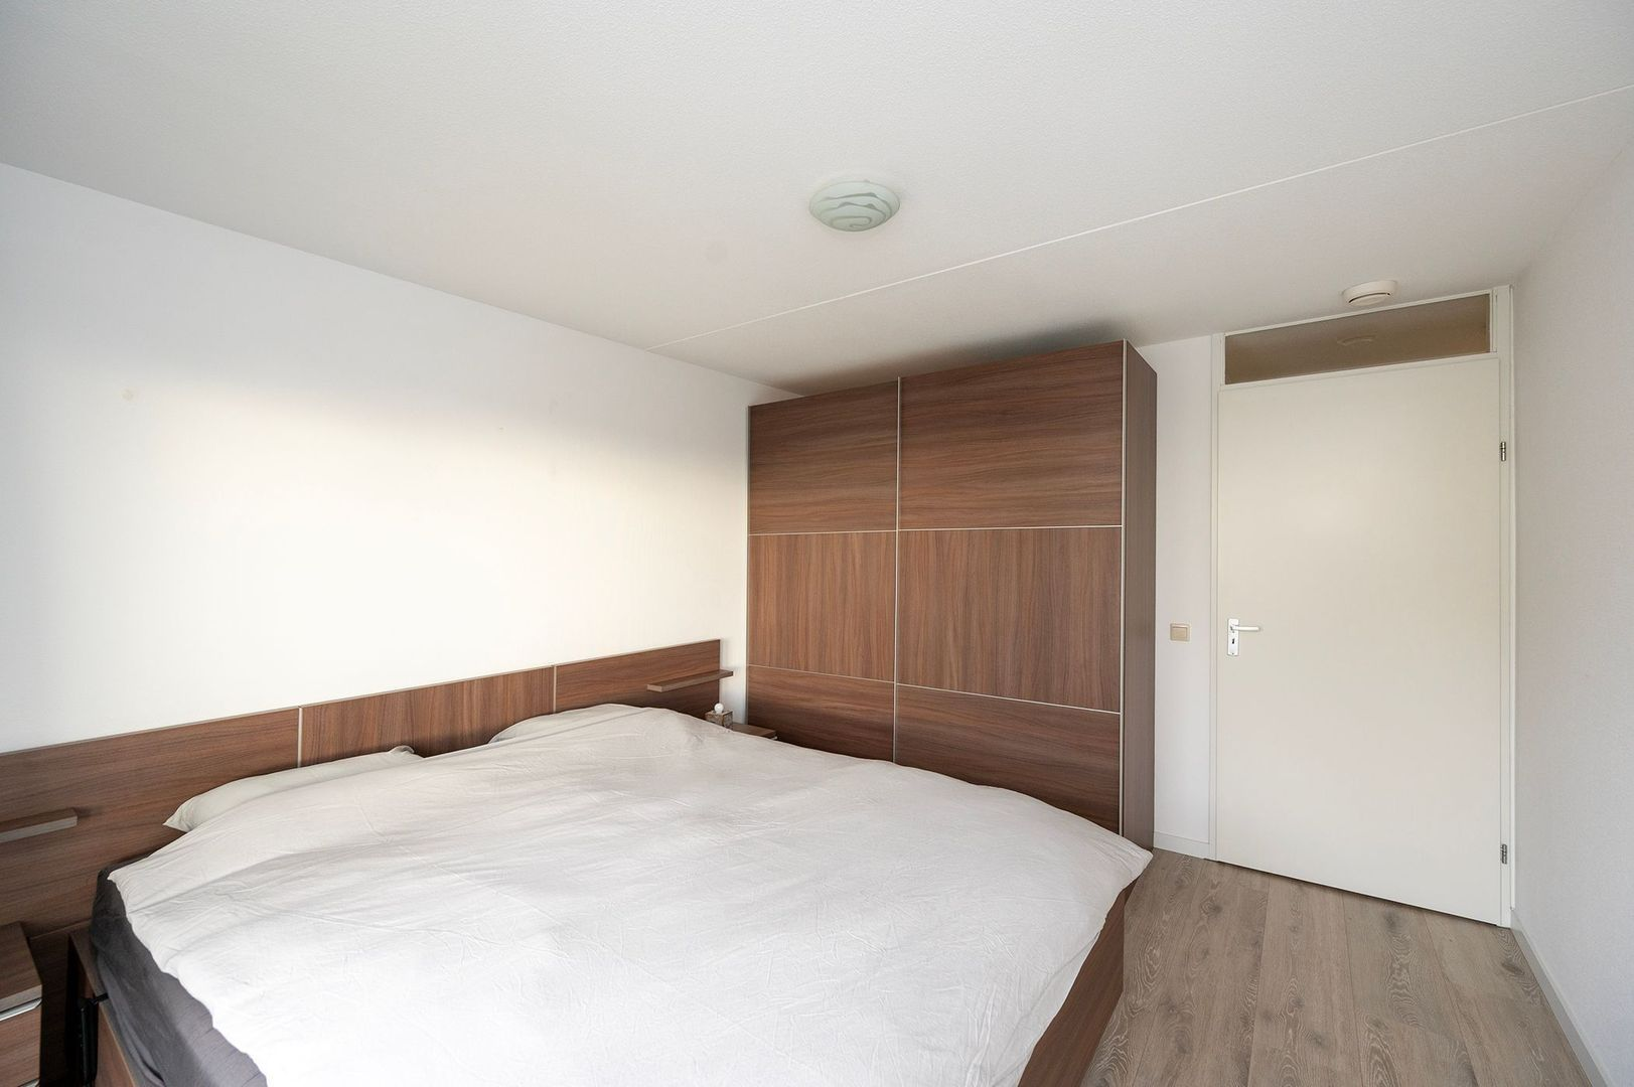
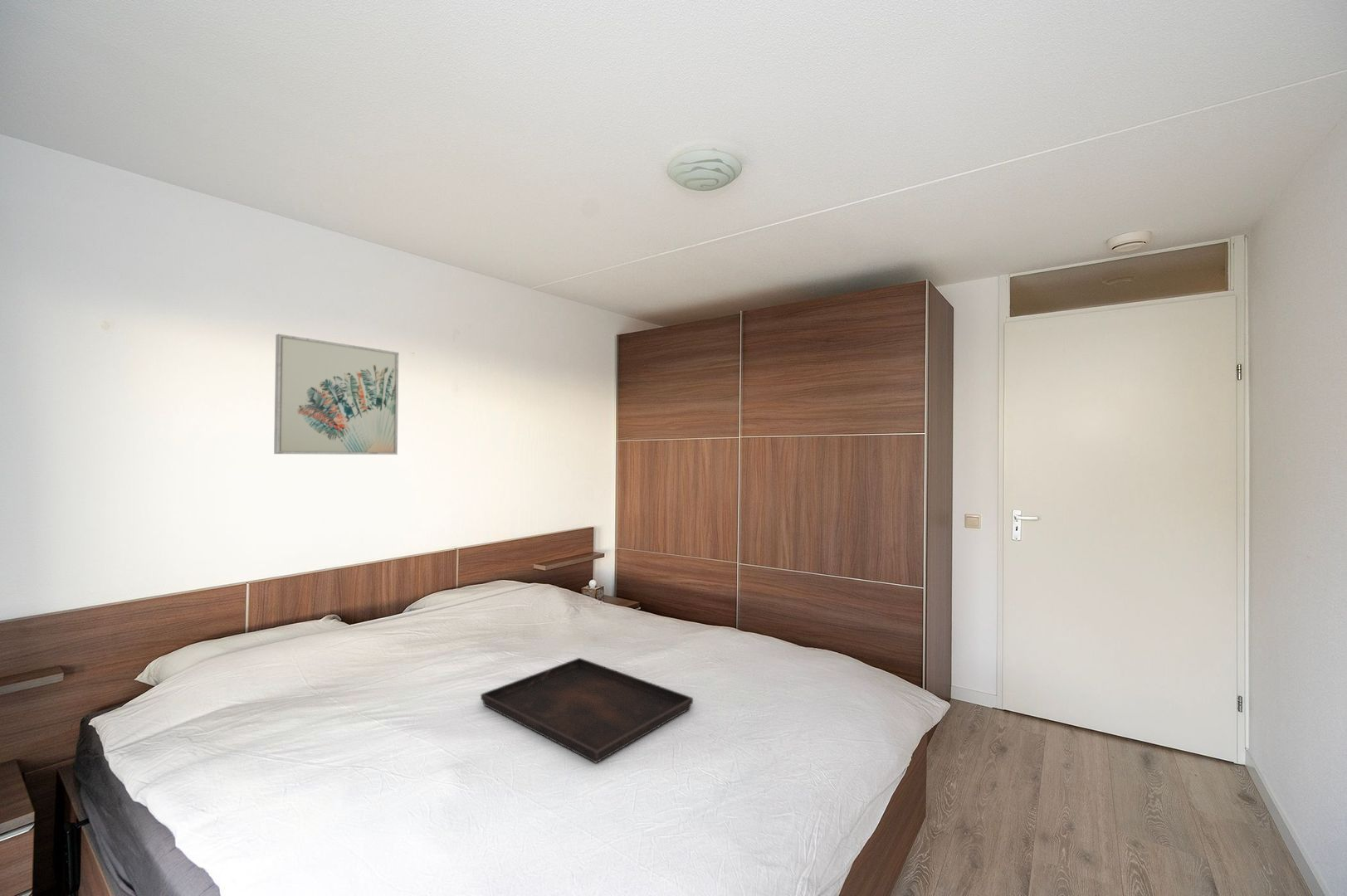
+ serving tray [480,657,694,764]
+ wall art [273,334,399,455]
